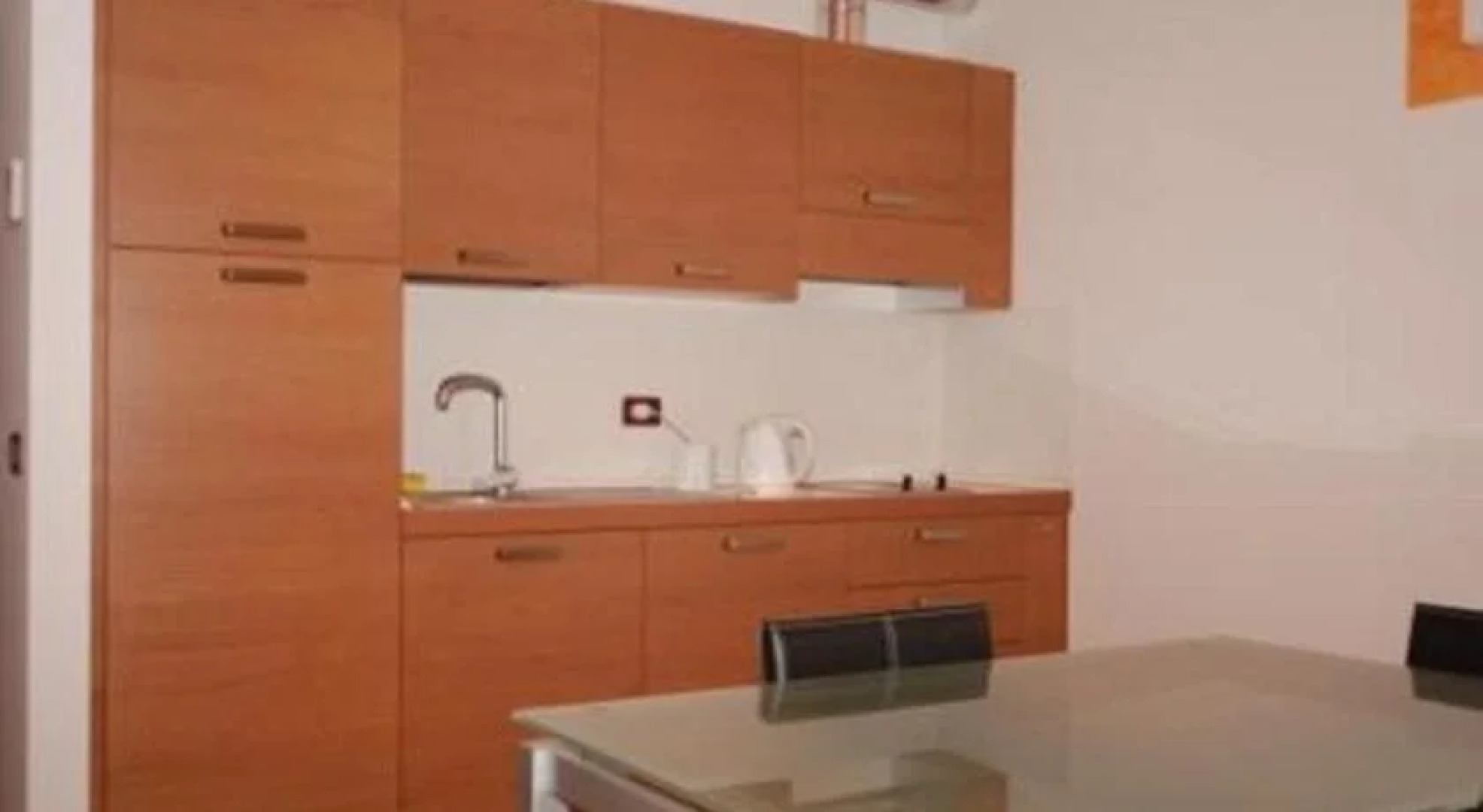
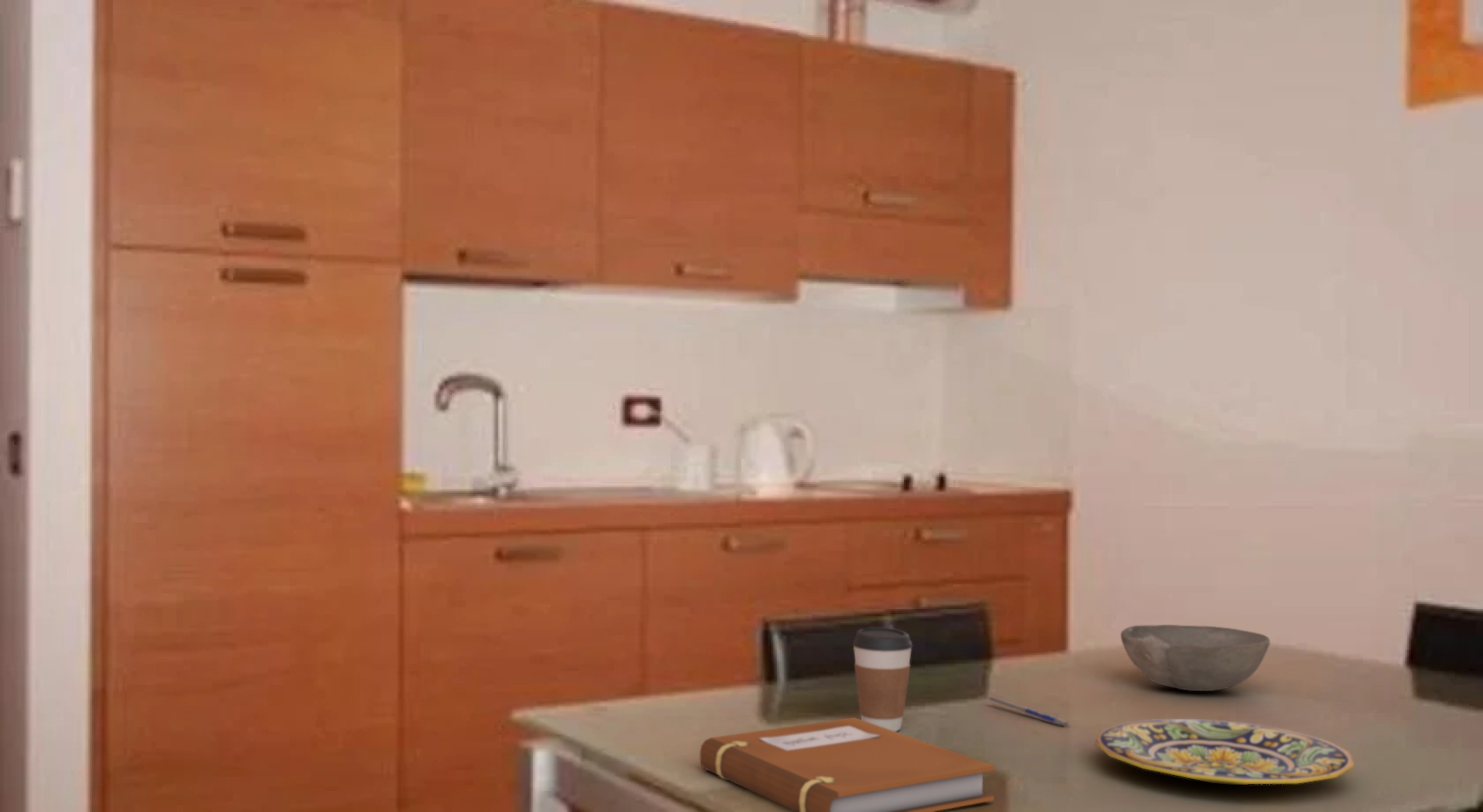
+ bowl [1120,624,1271,692]
+ pen [986,696,1071,727]
+ plate [1095,718,1354,786]
+ coffee cup [852,626,914,732]
+ notebook [699,717,995,812]
